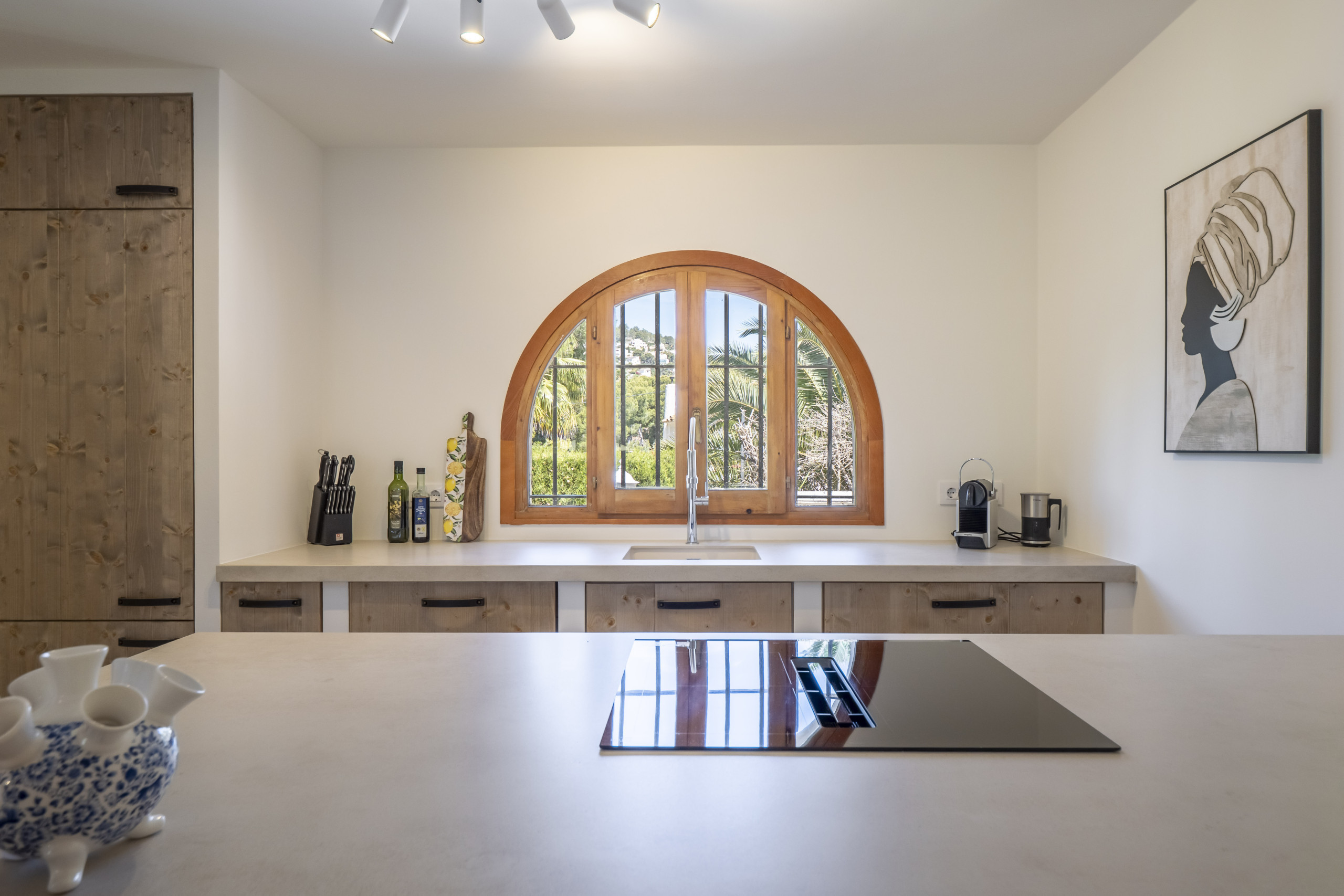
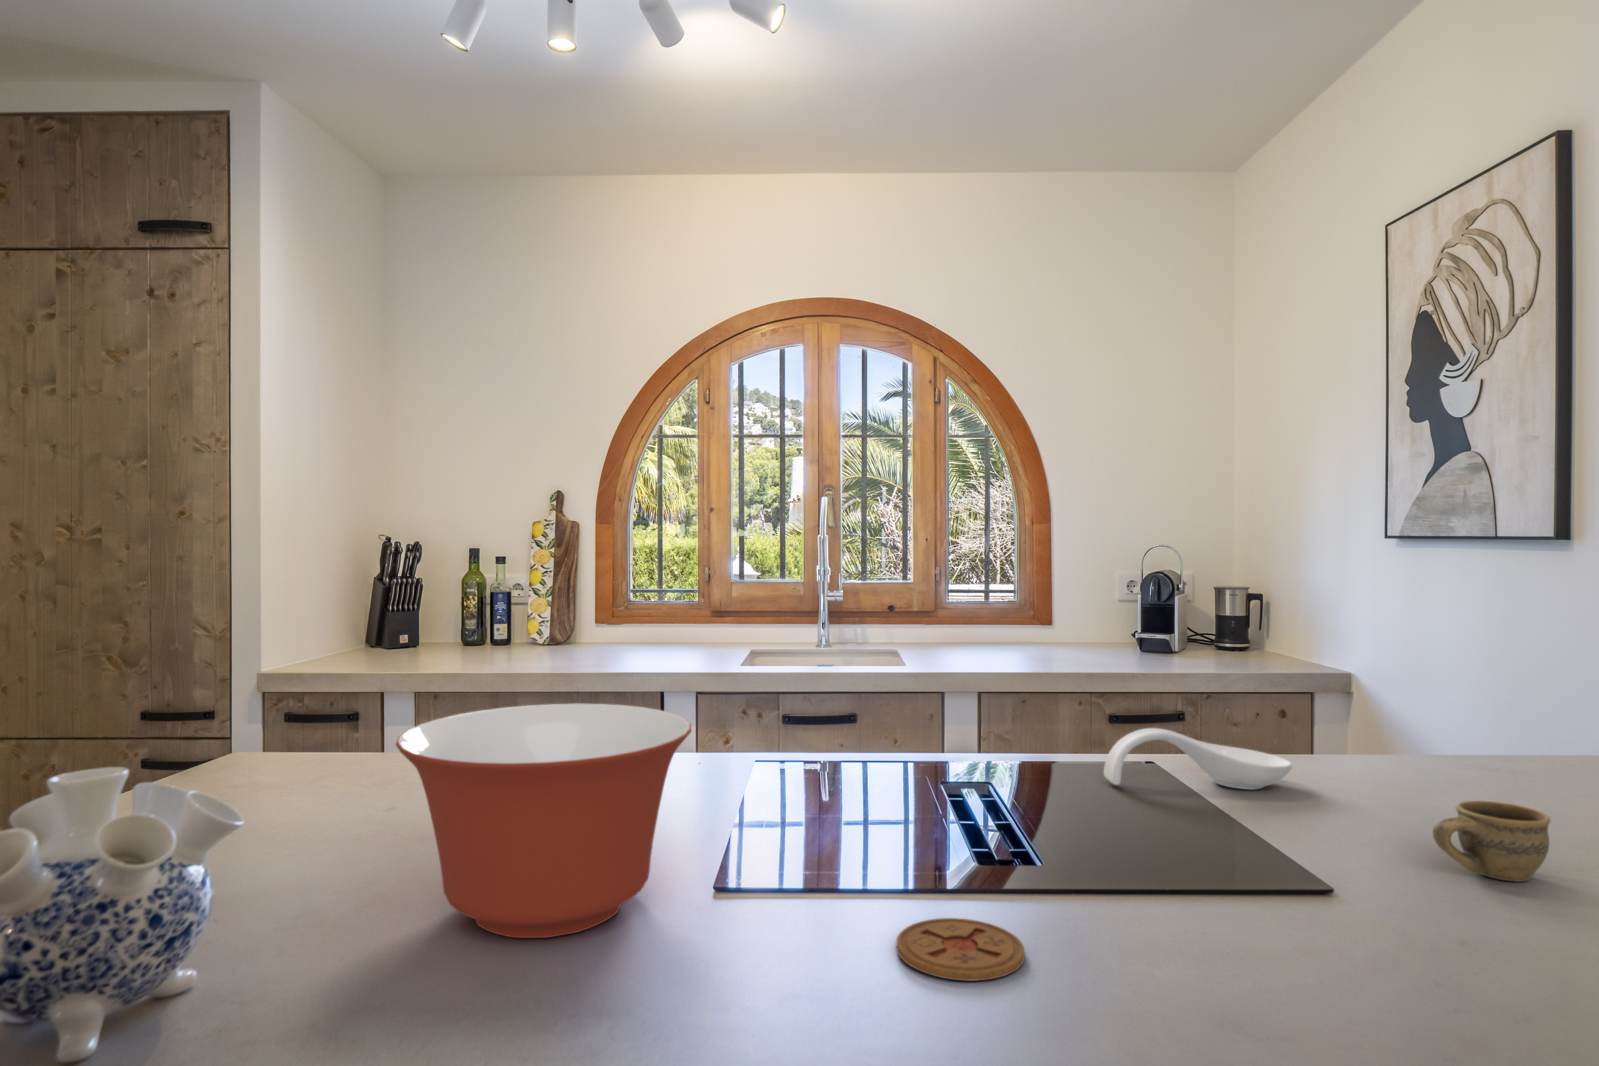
+ cup [1431,800,1551,883]
+ coaster [896,917,1026,982]
+ spoon rest [1103,728,1293,790]
+ mixing bowl [395,703,692,939]
